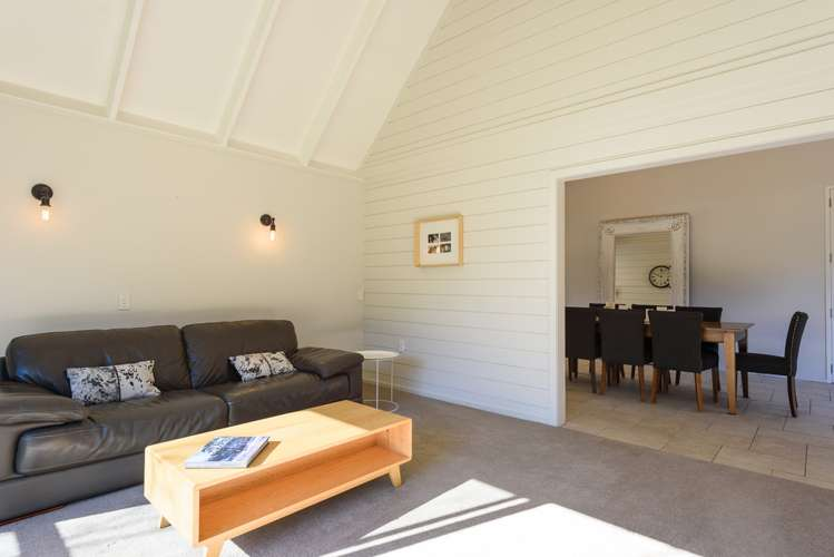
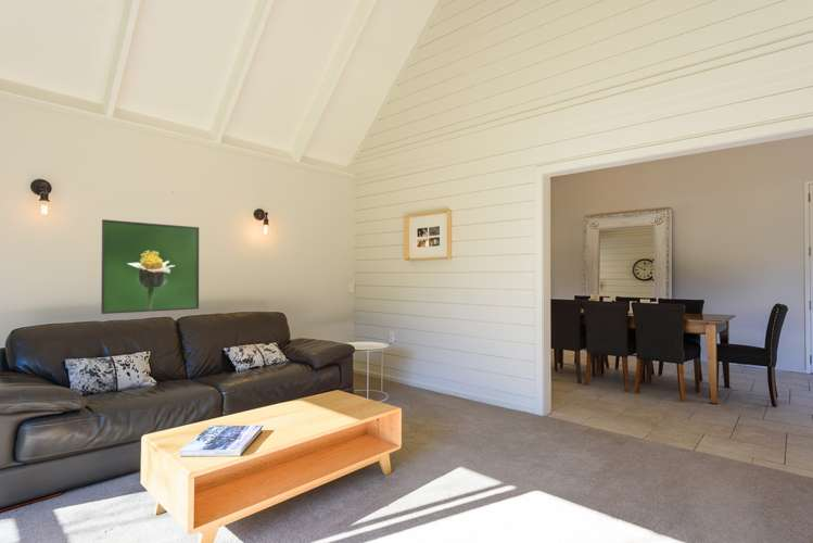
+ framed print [100,218,200,315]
